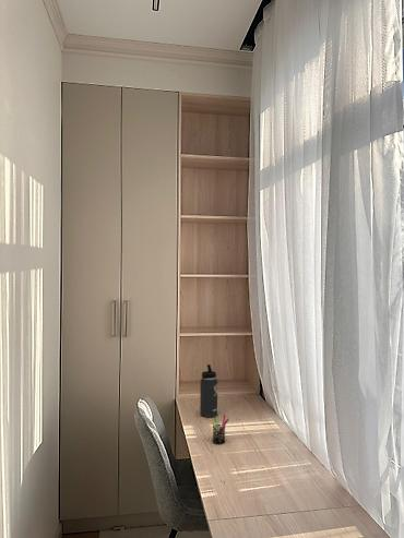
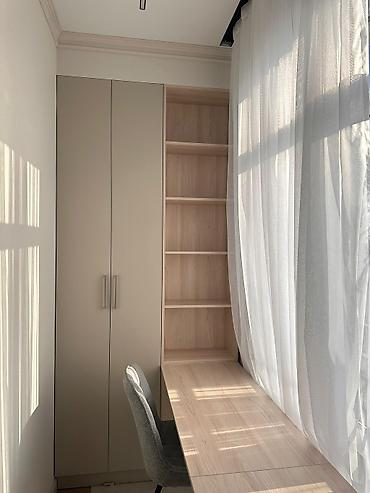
- pen holder [210,414,229,445]
- thermos bottle [199,363,218,418]
